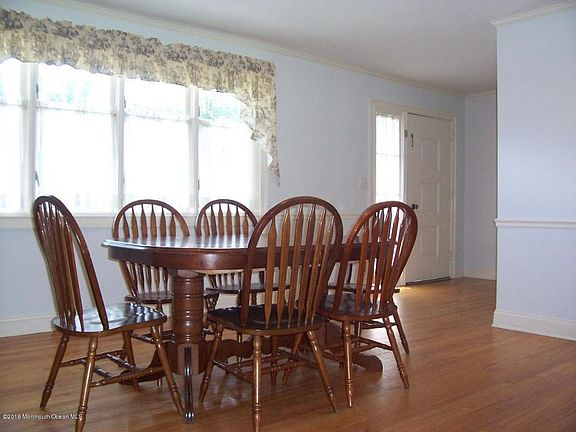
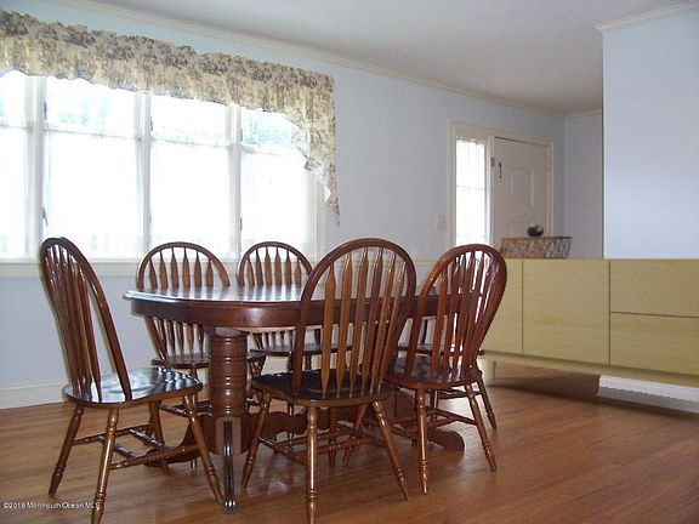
+ sideboard [466,257,699,389]
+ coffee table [500,224,573,260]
